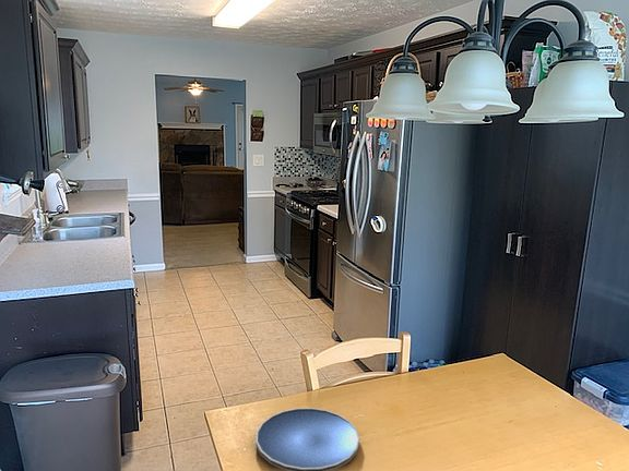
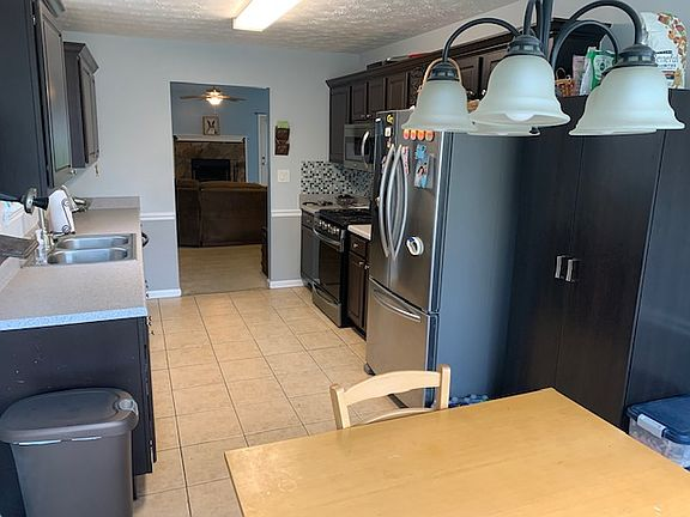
- plate [254,407,360,471]
